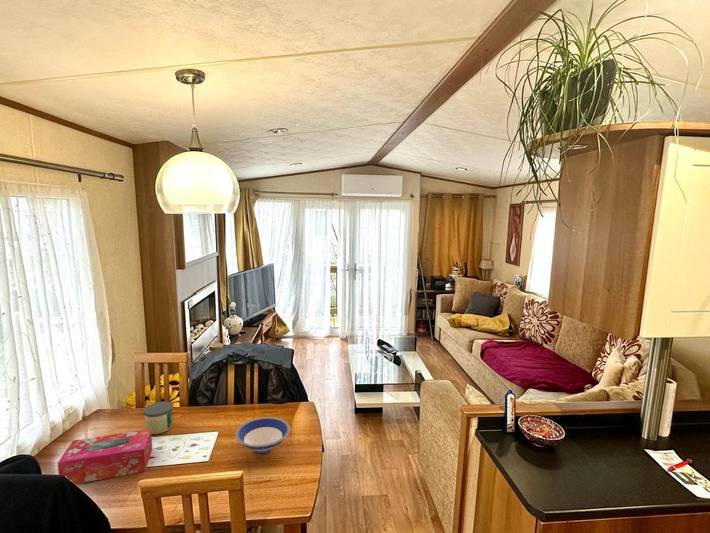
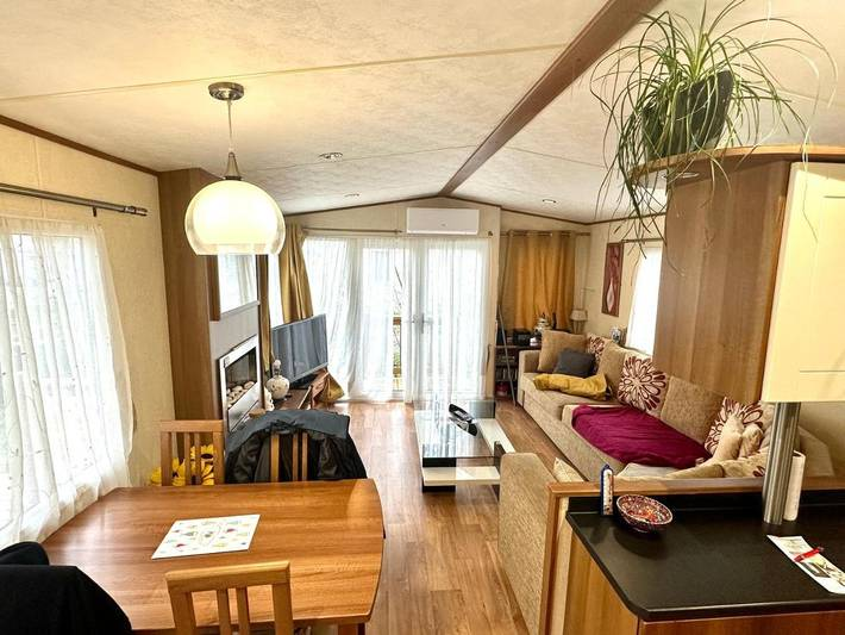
- tissue box [57,429,153,485]
- bowl [234,416,291,454]
- candle [142,401,174,435]
